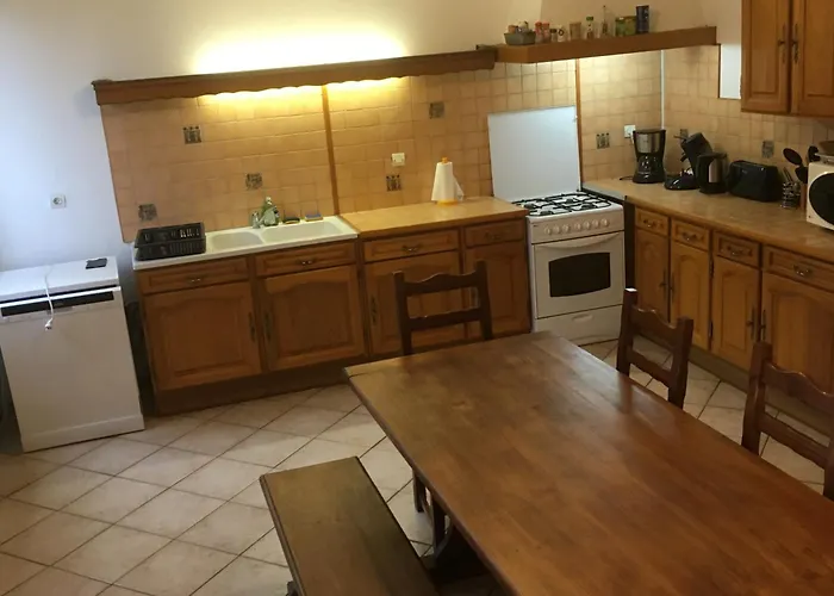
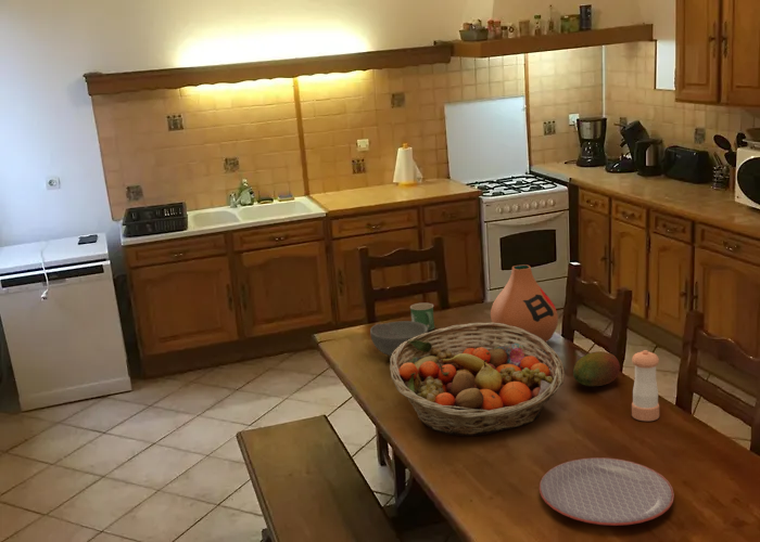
+ bowl [369,320,429,357]
+ mug [409,302,435,332]
+ fruit basket [389,322,566,437]
+ fruit [572,350,621,387]
+ vase [490,263,559,343]
+ pepper shaker [631,349,660,422]
+ plate [539,456,675,527]
